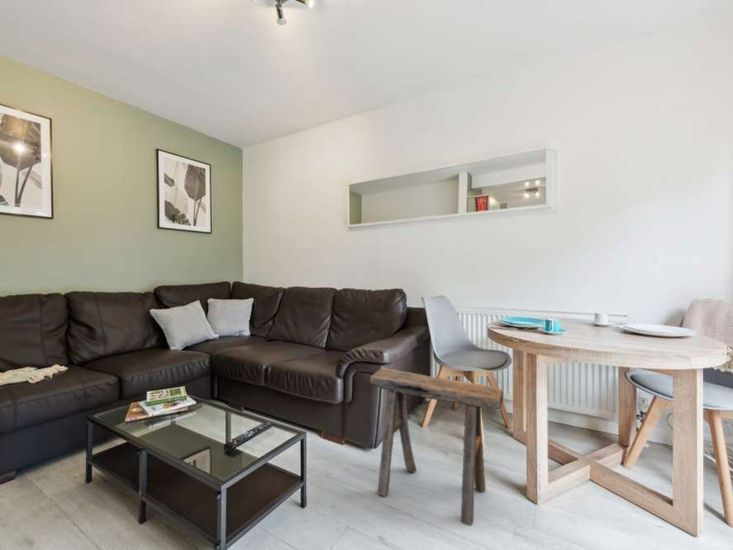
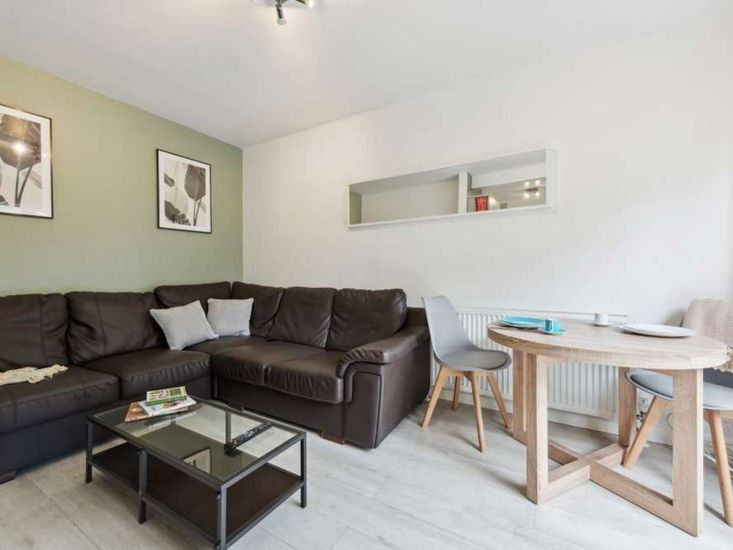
- stool [369,367,505,527]
